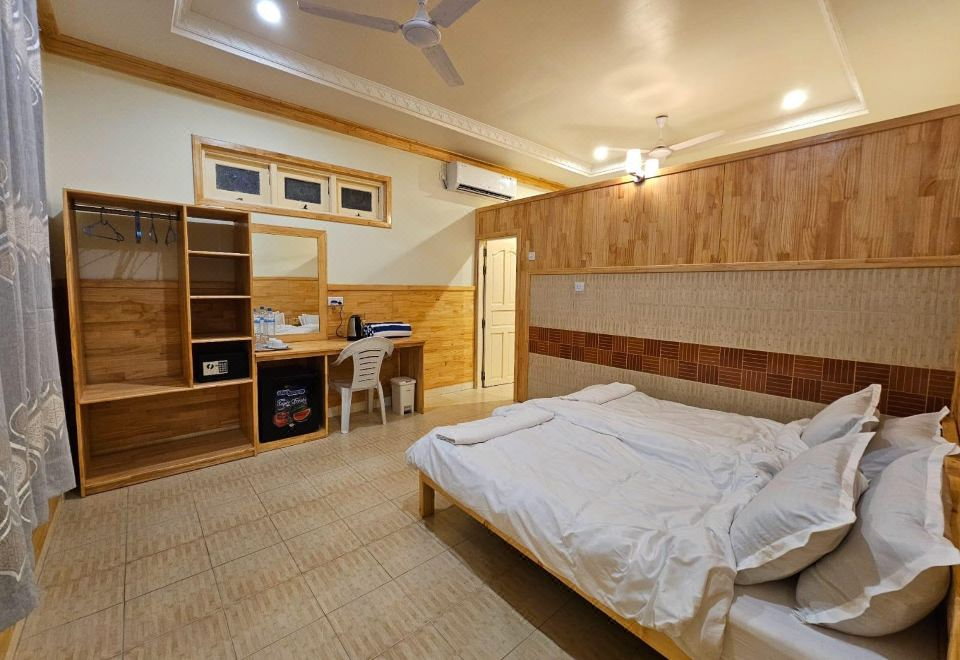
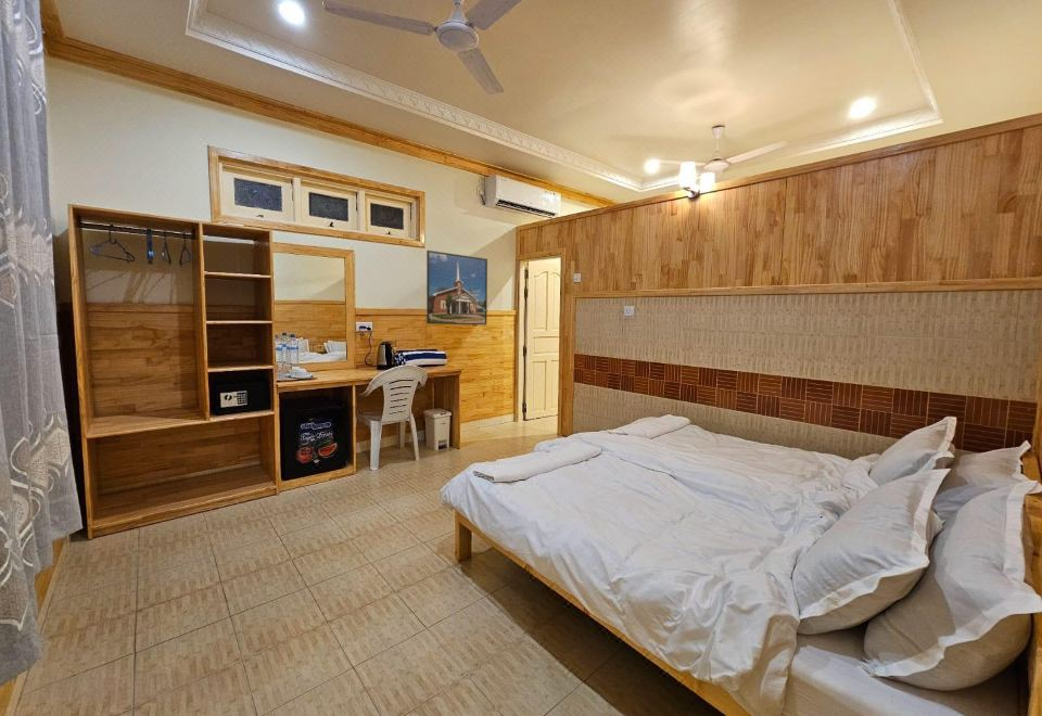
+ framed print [425,250,488,325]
